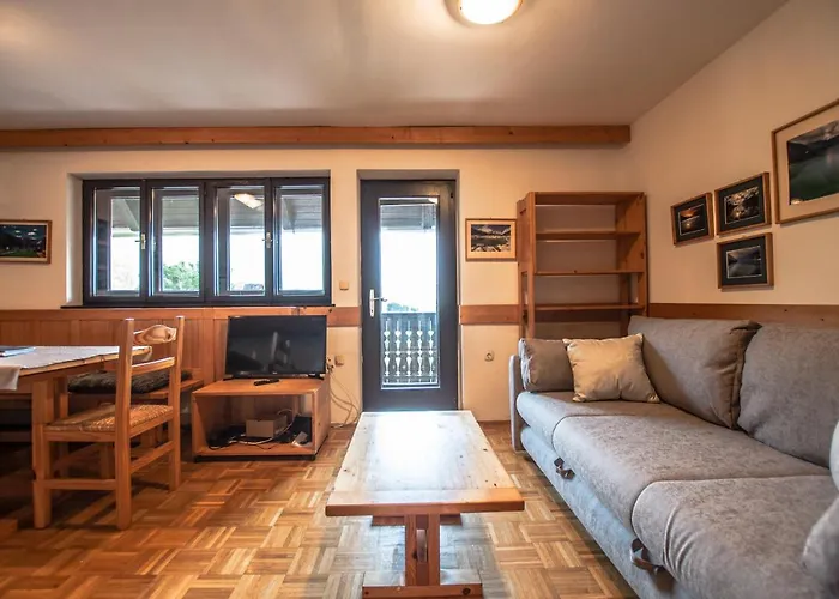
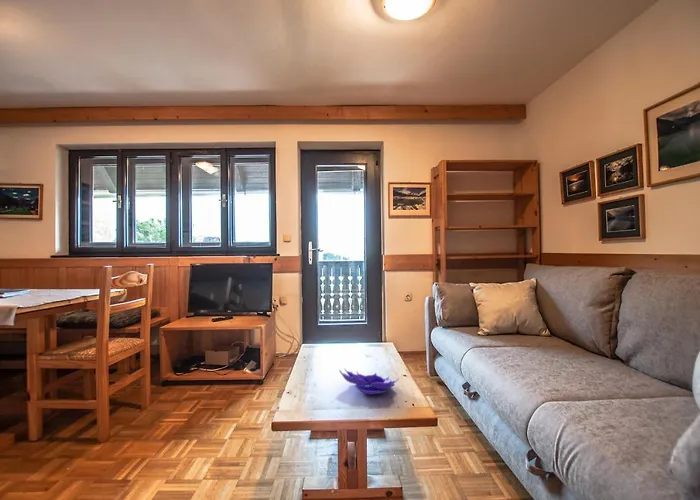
+ decorative bowl [338,367,400,396]
